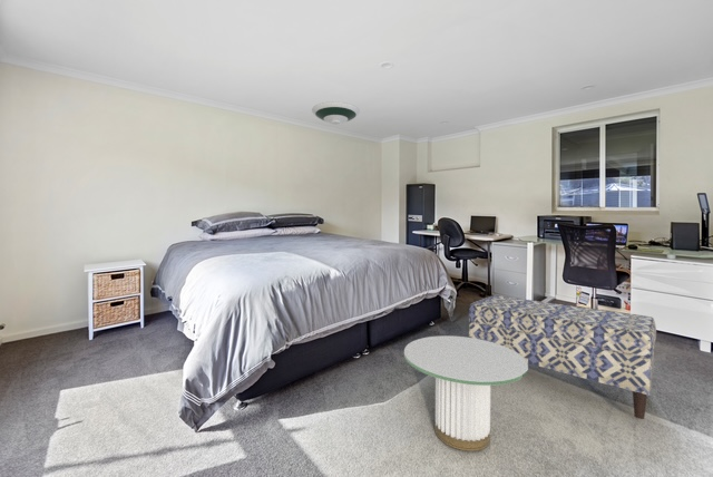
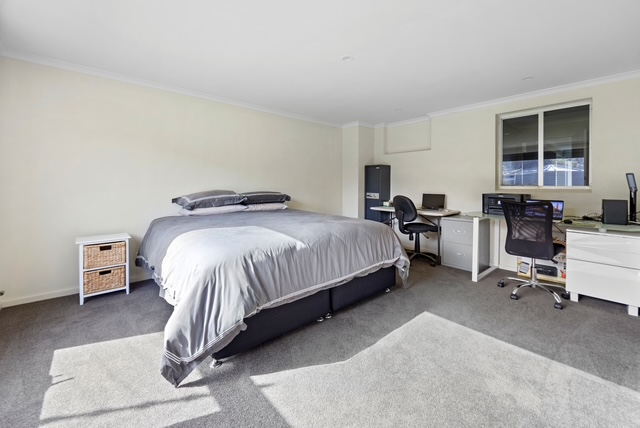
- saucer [311,100,361,126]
- bench [468,294,657,420]
- side table [403,334,529,452]
